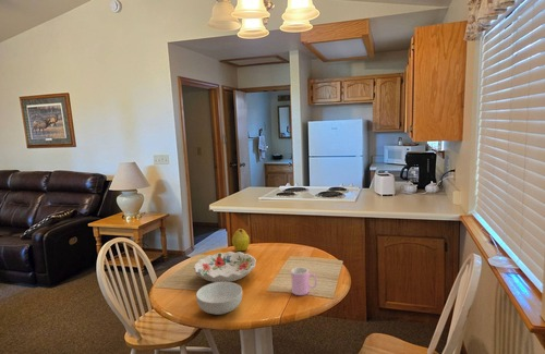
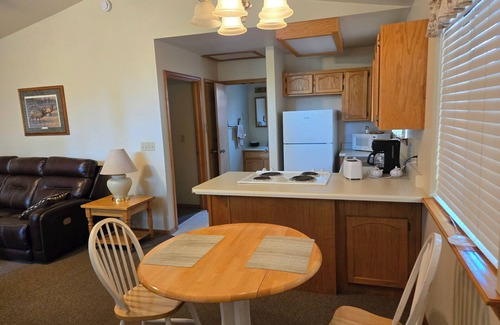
- cereal bowl [195,282,243,316]
- cup [290,266,318,296]
- decorative bowl [193,251,257,283]
- fruit [231,228,251,253]
